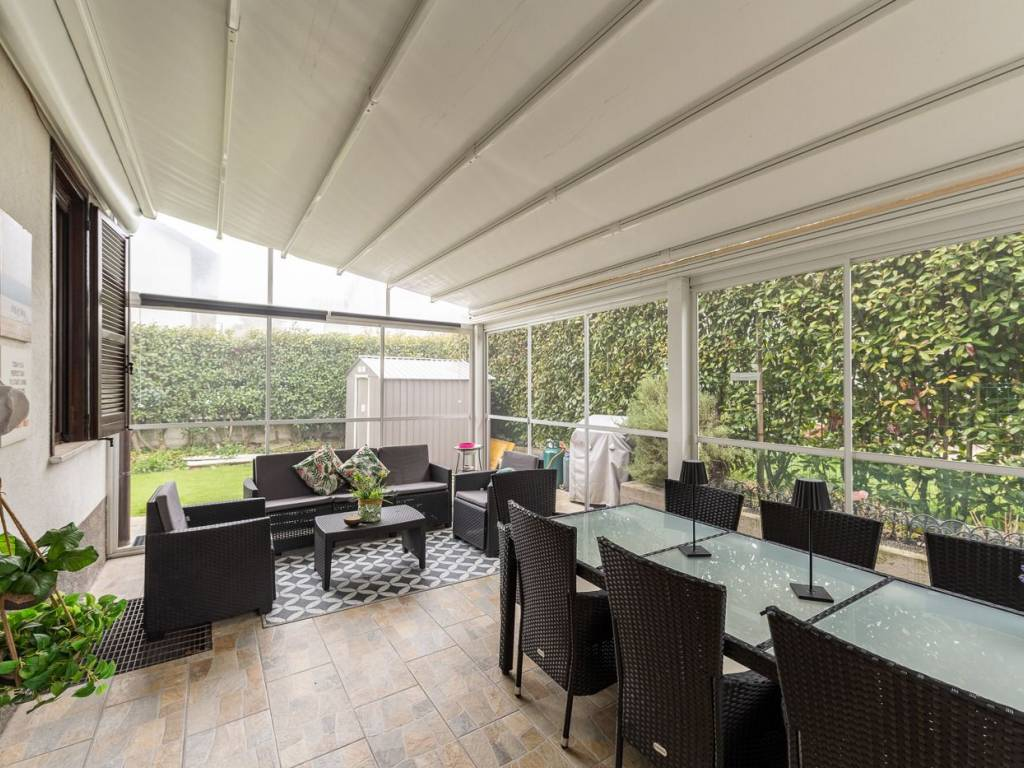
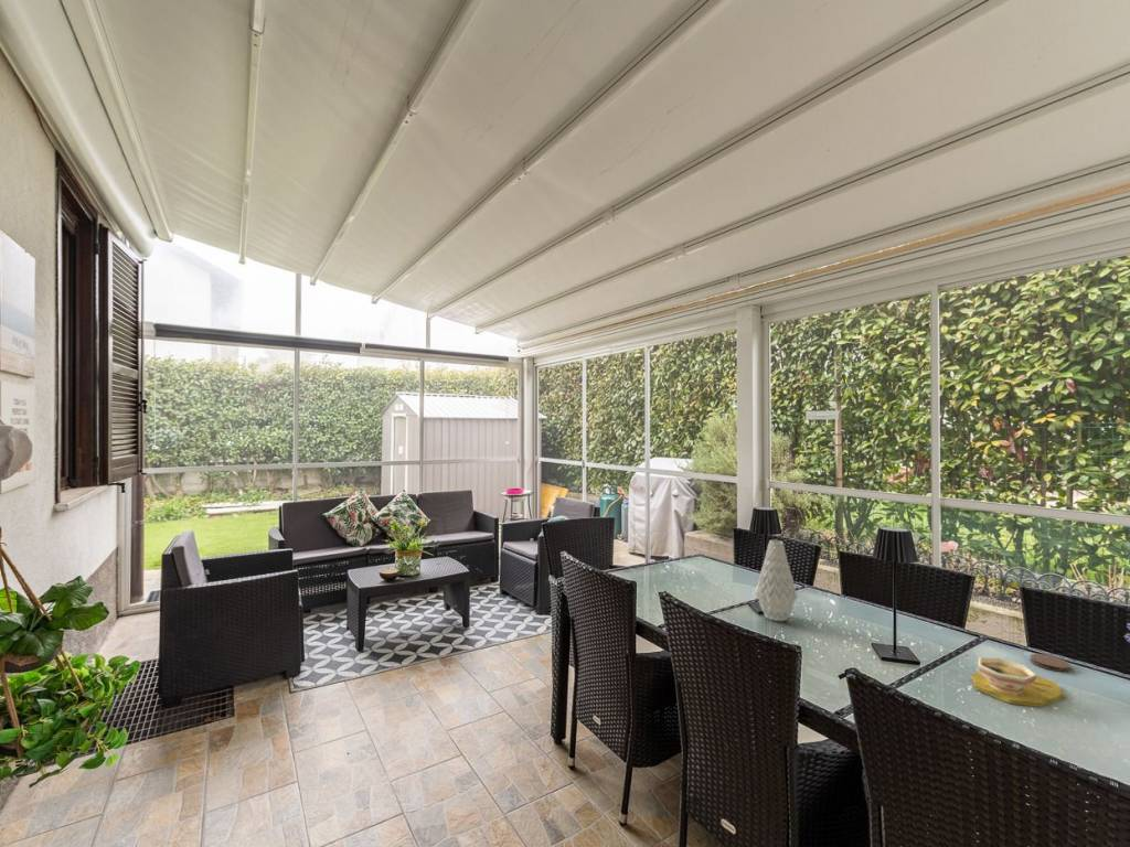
+ vase [755,539,799,622]
+ coaster [1030,653,1072,673]
+ bowl [970,656,1065,708]
